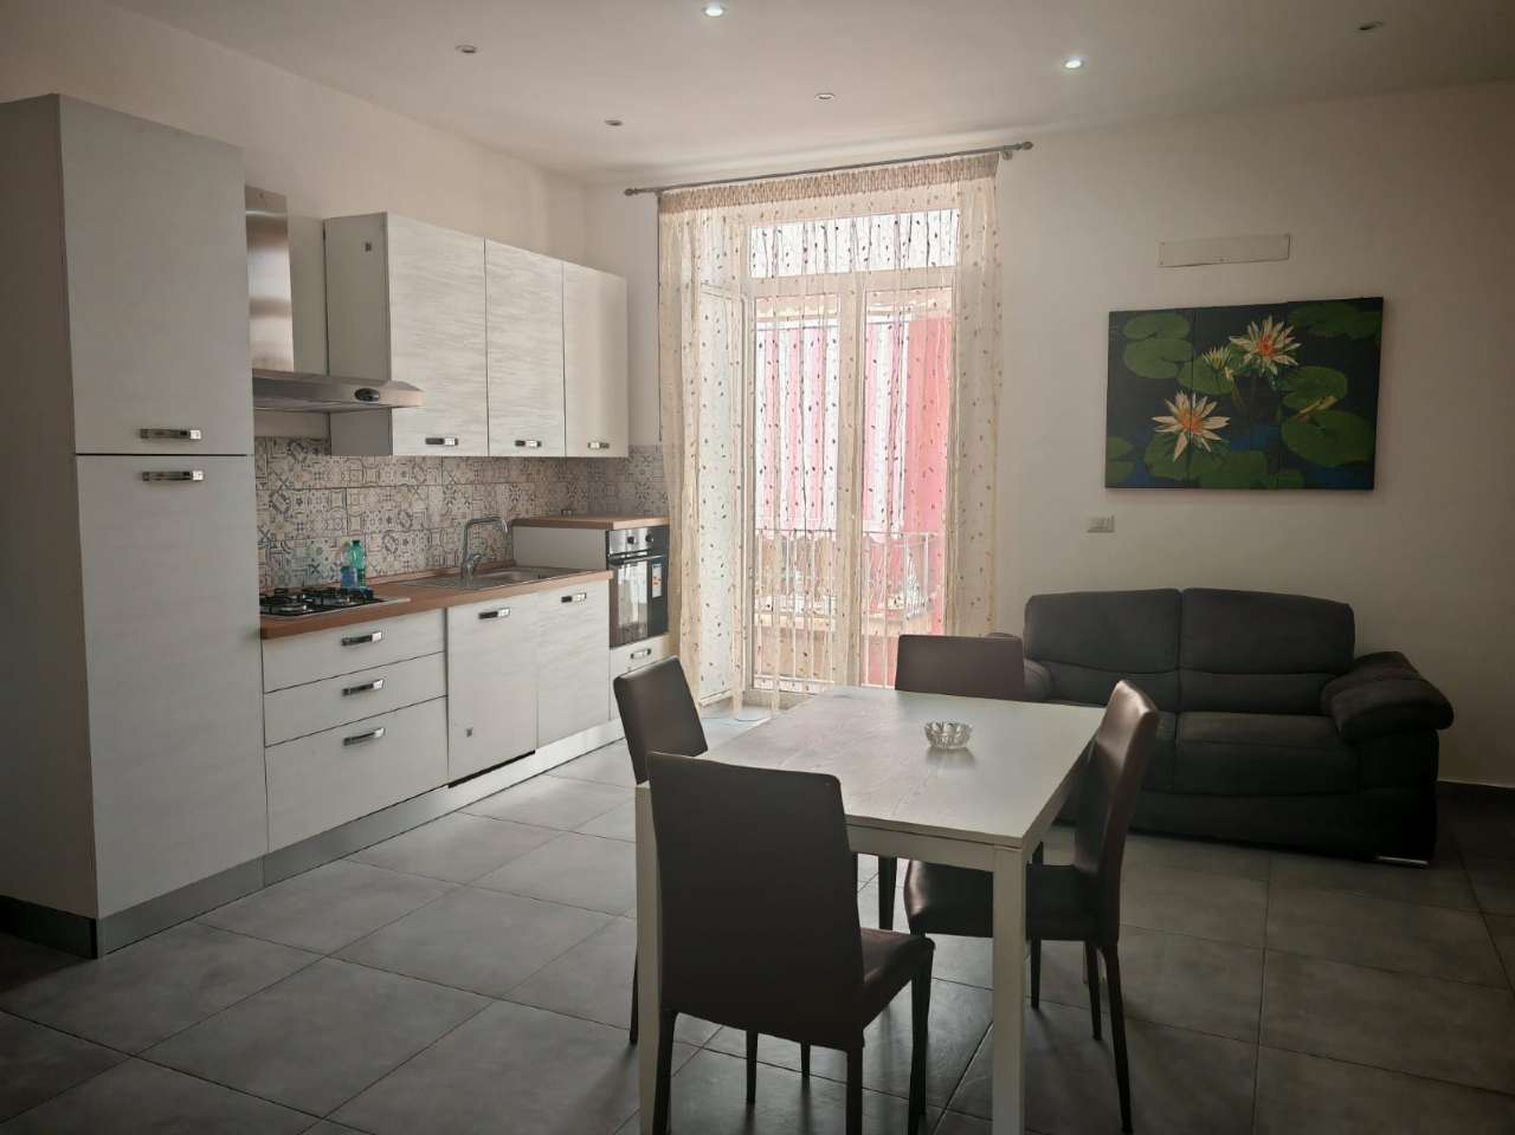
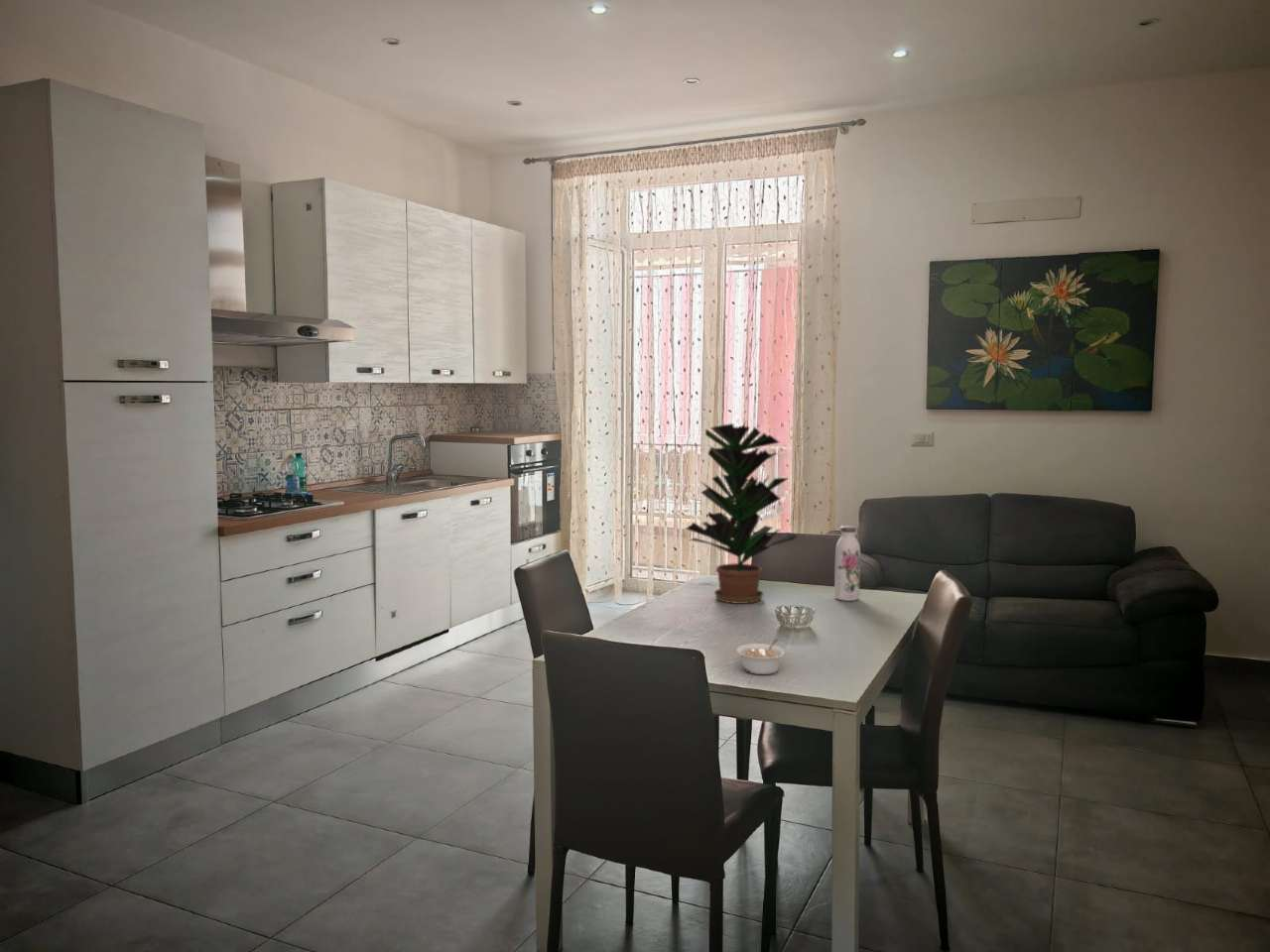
+ water bottle [833,525,861,602]
+ potted plant [685,422,799,605]
+ legume [736,638,787,675]
